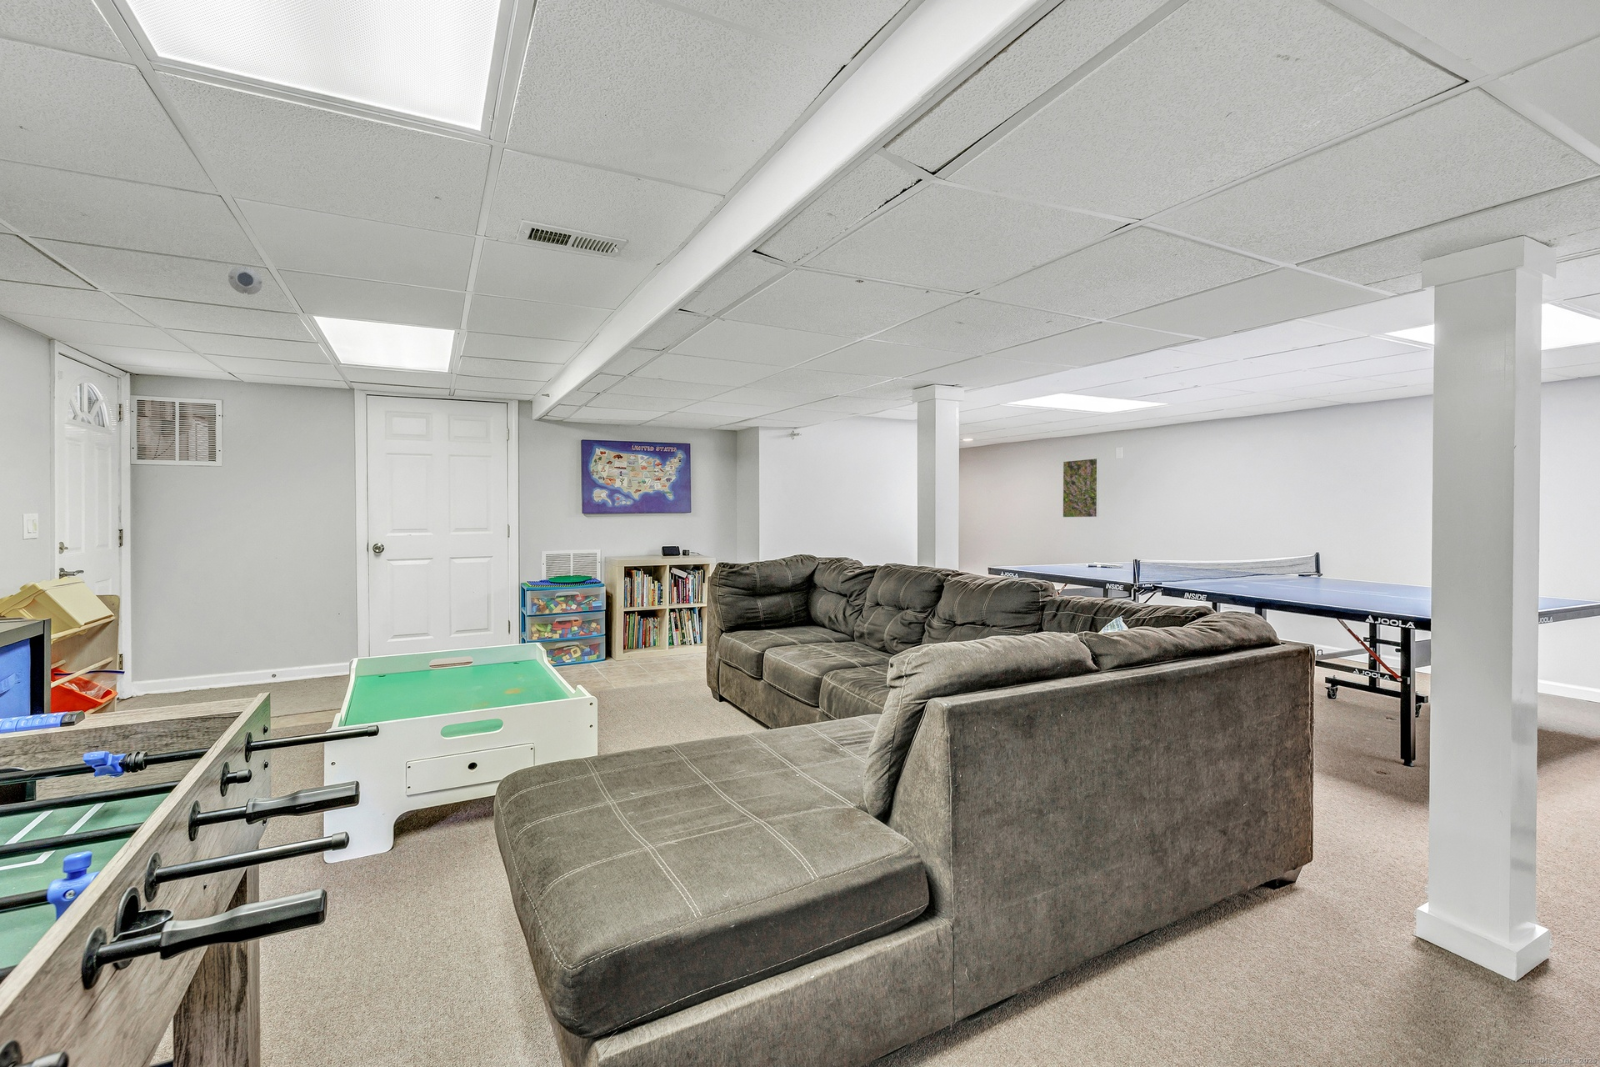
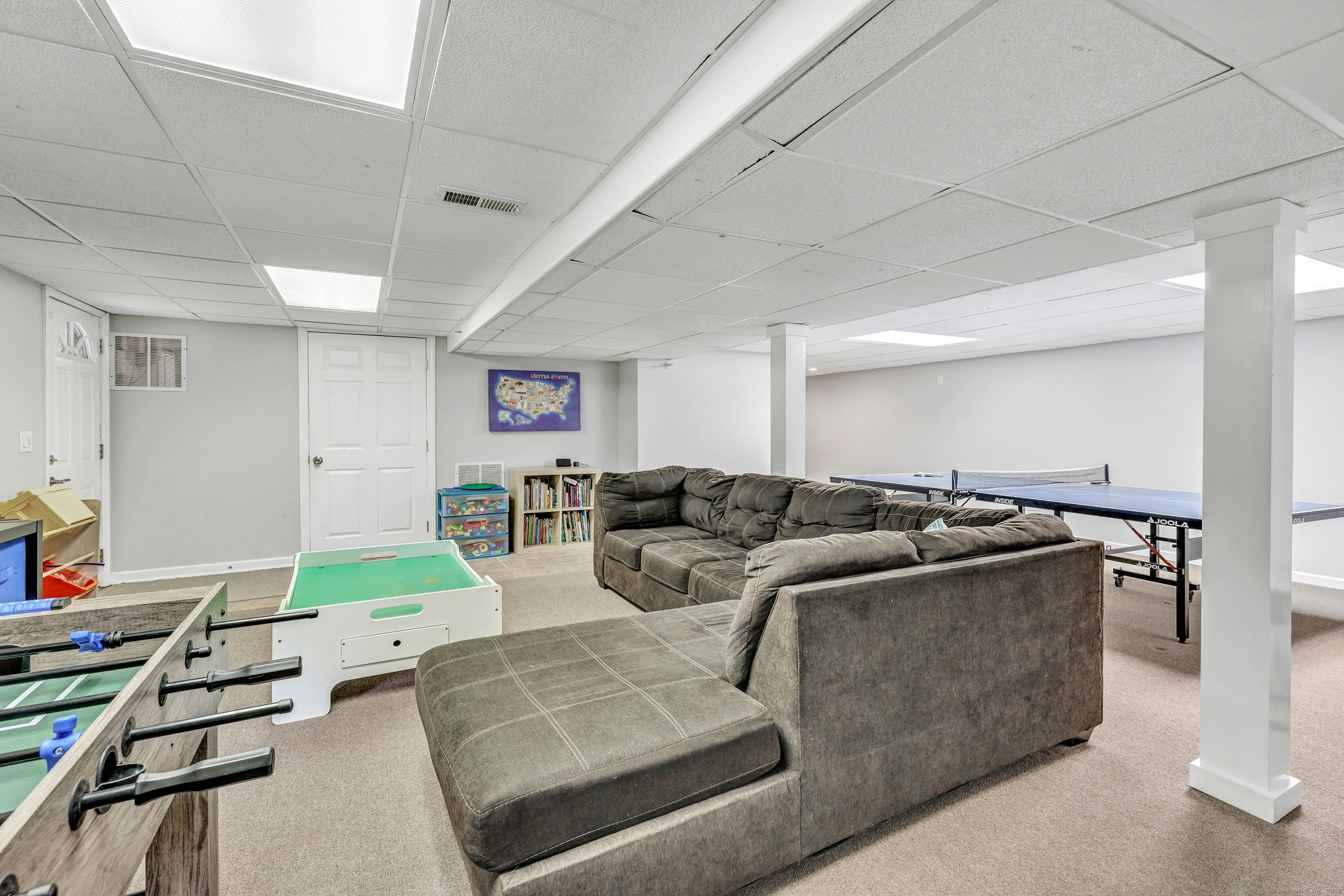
- smoke detector [227,266,263,295]
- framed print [1062,457,1100,518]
